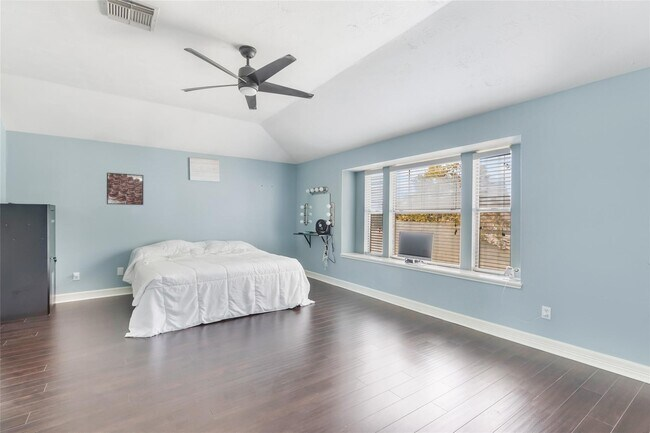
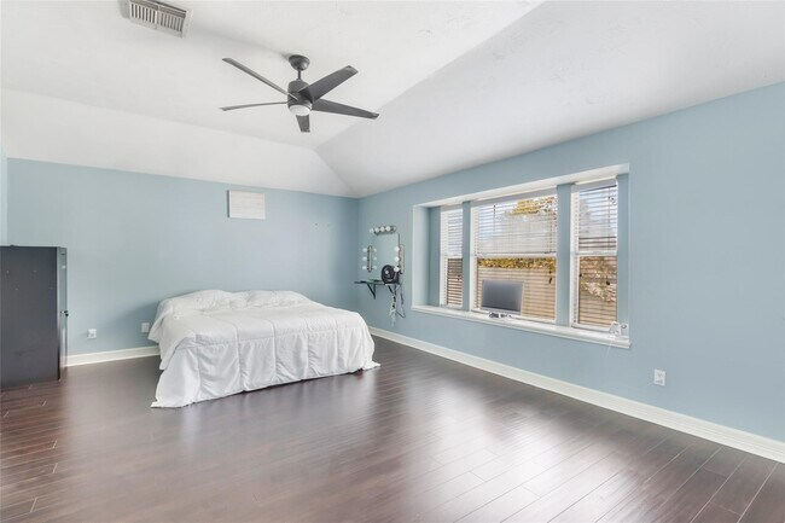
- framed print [106,172,144,206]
